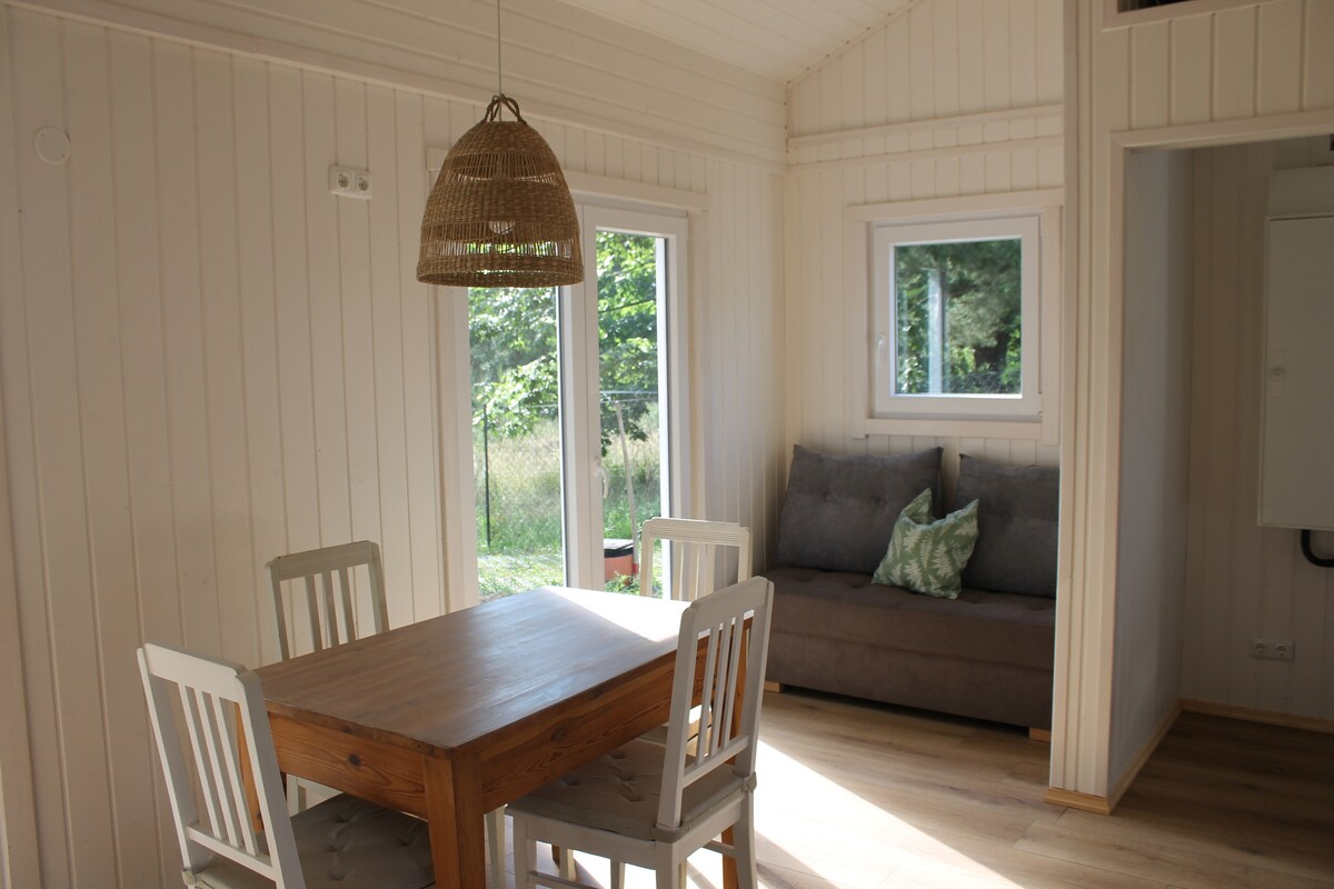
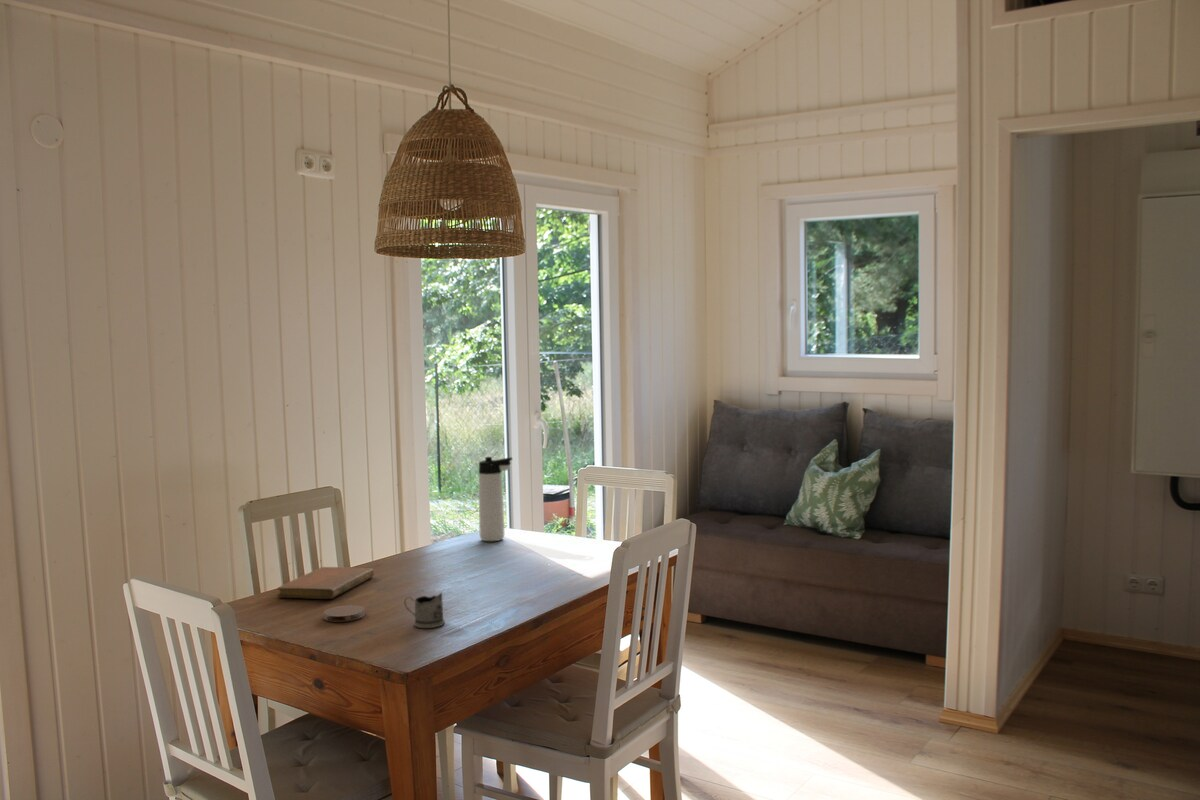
+ thermos bottle [478,456,513,542]
+ tea glass holder [403,592,446,629]
+ notebook [276,566,375,600]
+ coaster [323,604,366,623]
